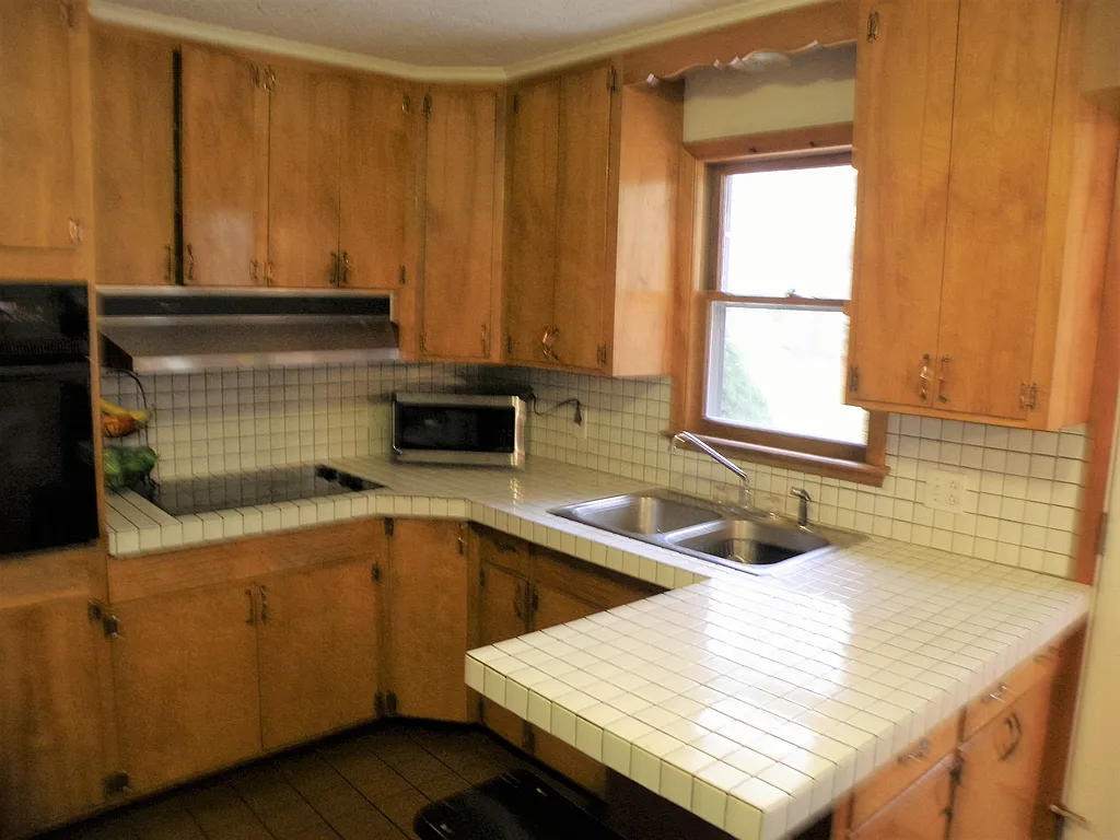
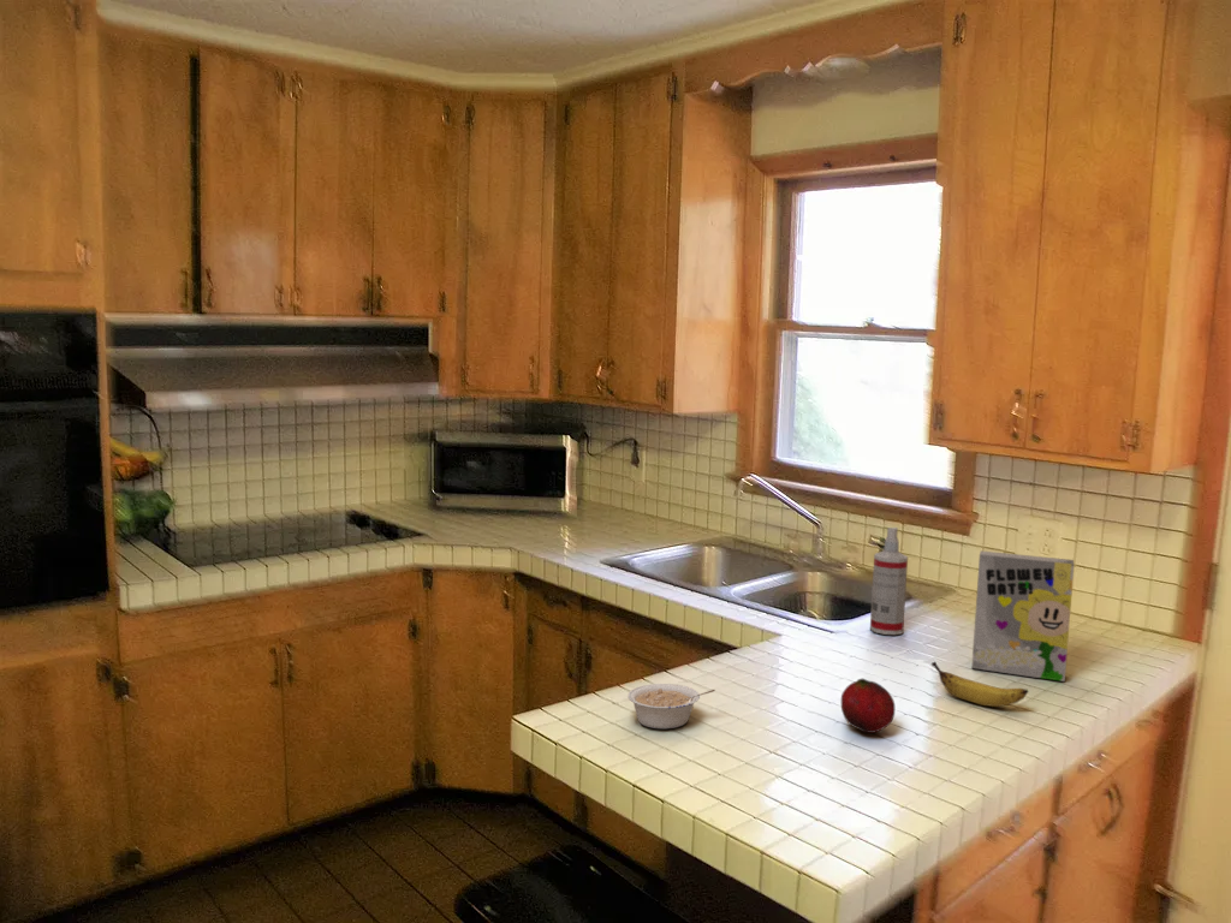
+ legume [626,683,716,730]
+ spray bottle [869,526,909,636]
+ banana [930,661,1030,708]
+ fruit [840,678,896,734]
+ cereal box [970,549,1075,683]
